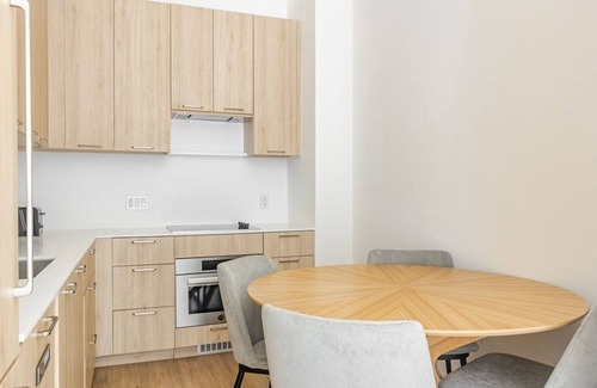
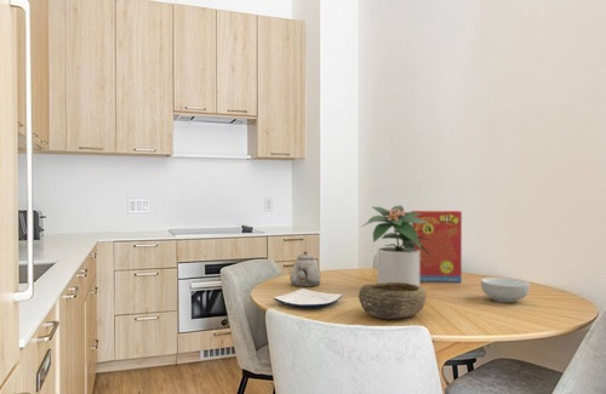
+ potted plant [361,204,433,286]
+ teapot [288,251,322,289]
+ bowl [358,282,428,320]
+ cereal bowl [480,276,531,303]
+ cereal box [411,210,463,284]
+ plate [273,287,344,309]
